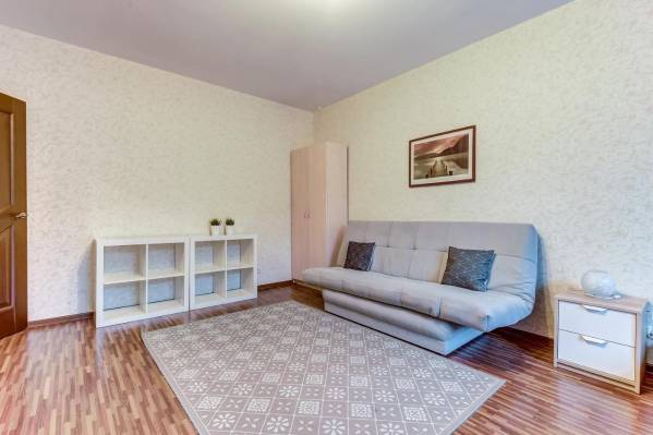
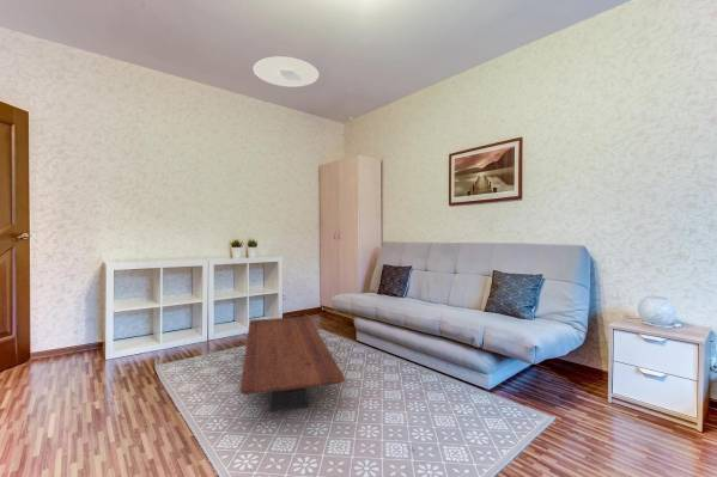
+ ceiling light [253,56,320,88]
+ coffee table [239,316,346,412]
